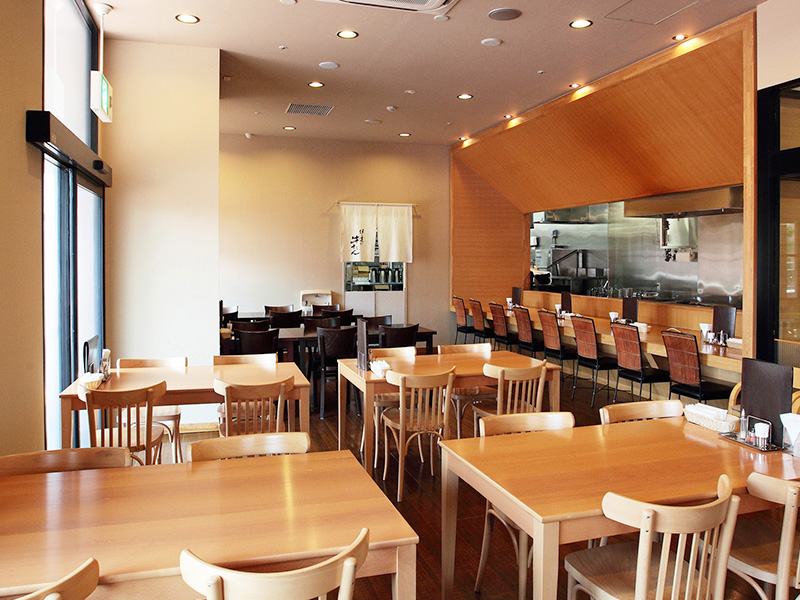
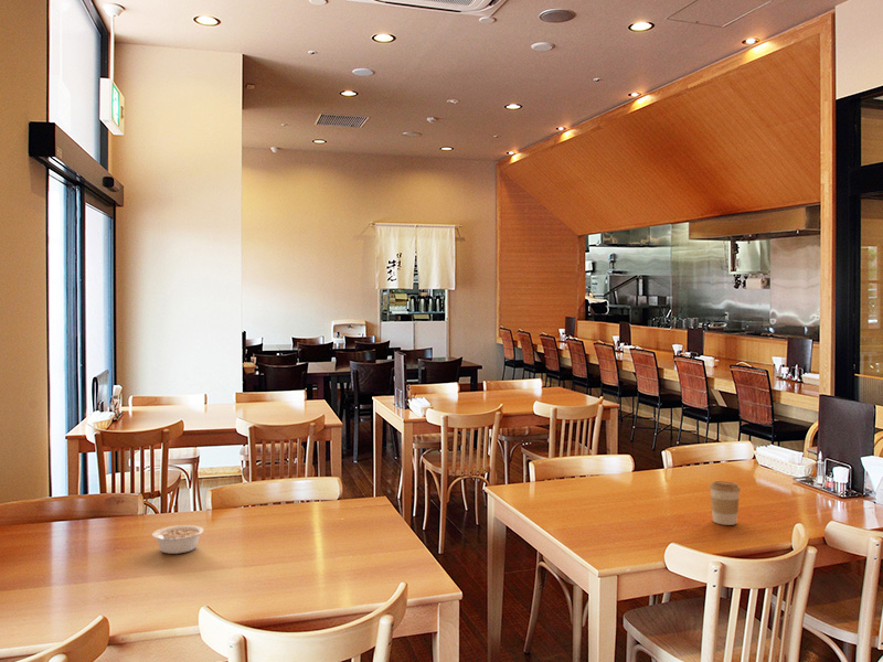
+ legume [151,524,205,555]
+ coffee cup [708,480,742,526]
